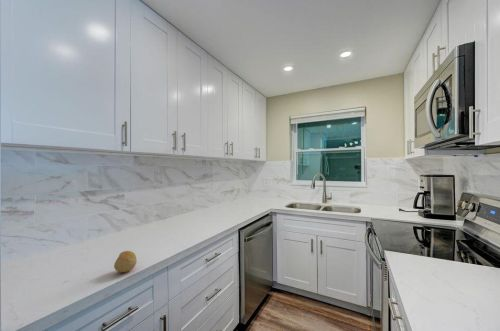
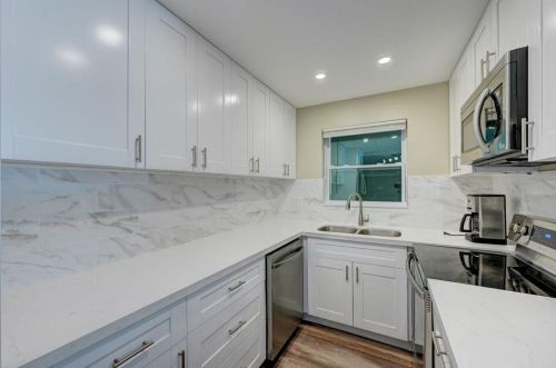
- fruit [113,250,138,273]
